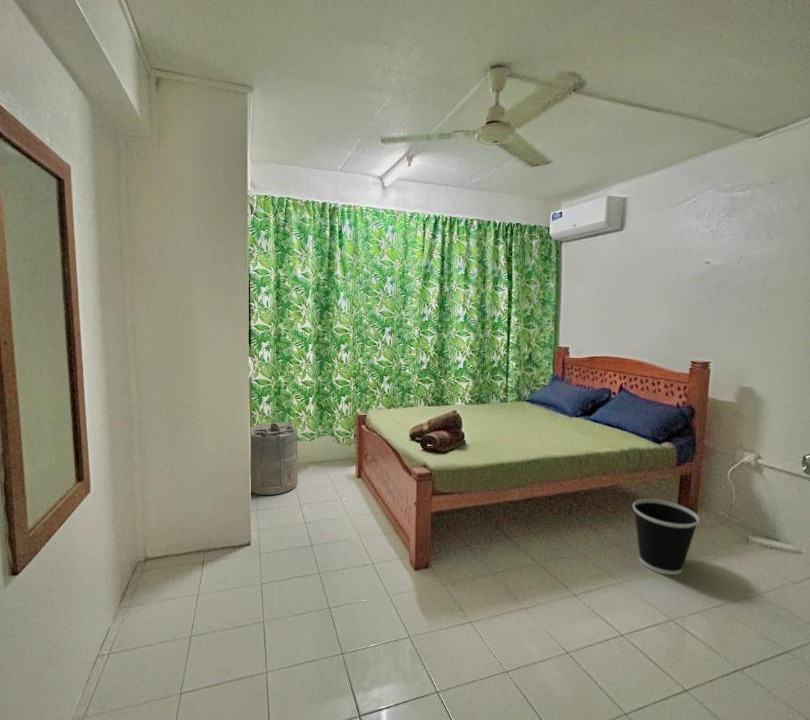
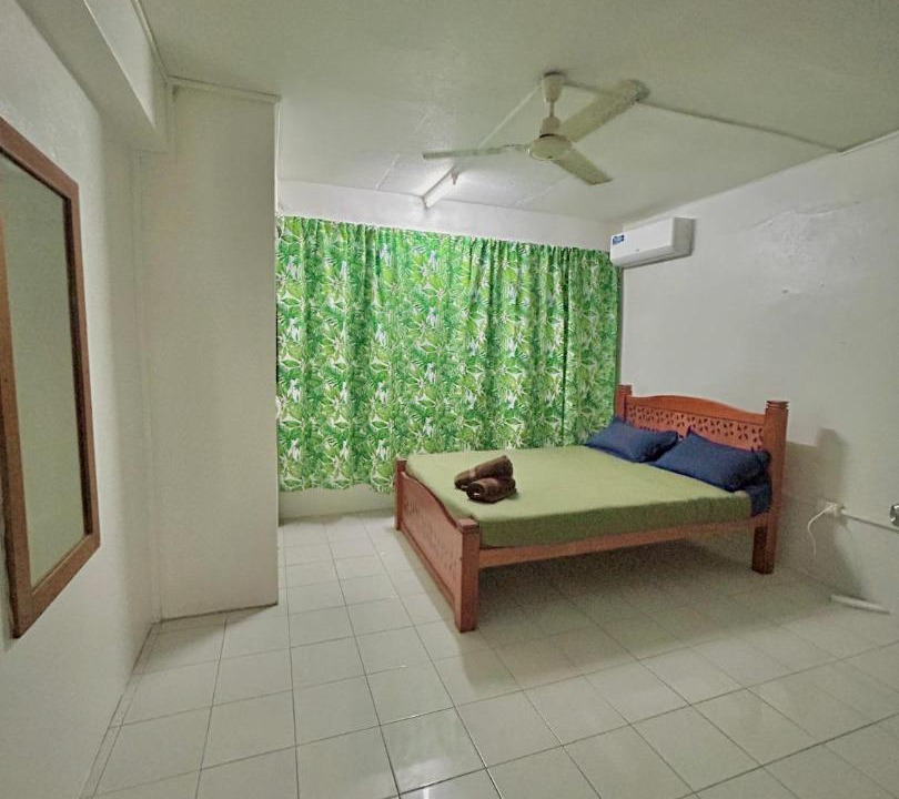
- laundry hamper [250,421,299,496]
- wastebasket [632,498,700,576]
